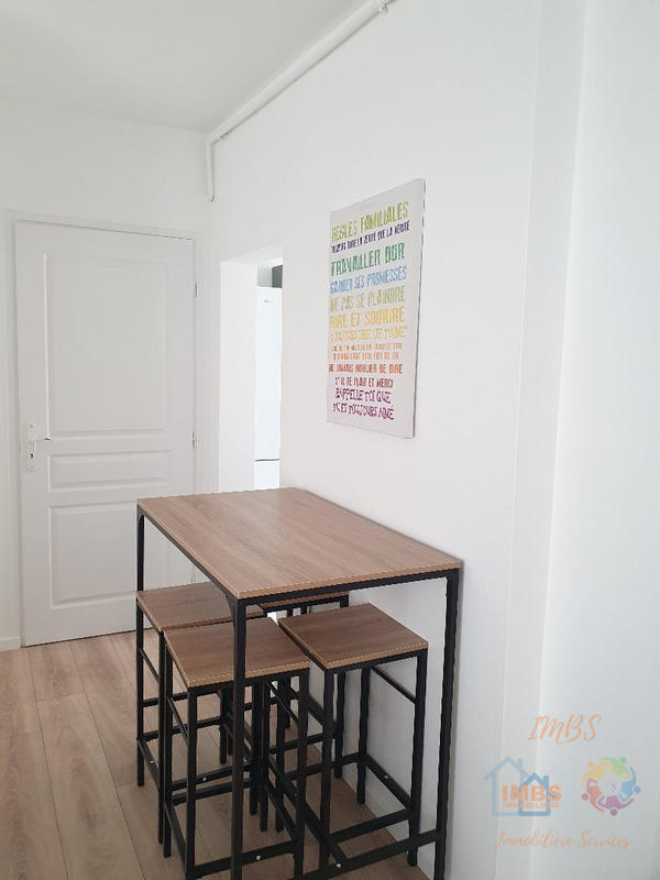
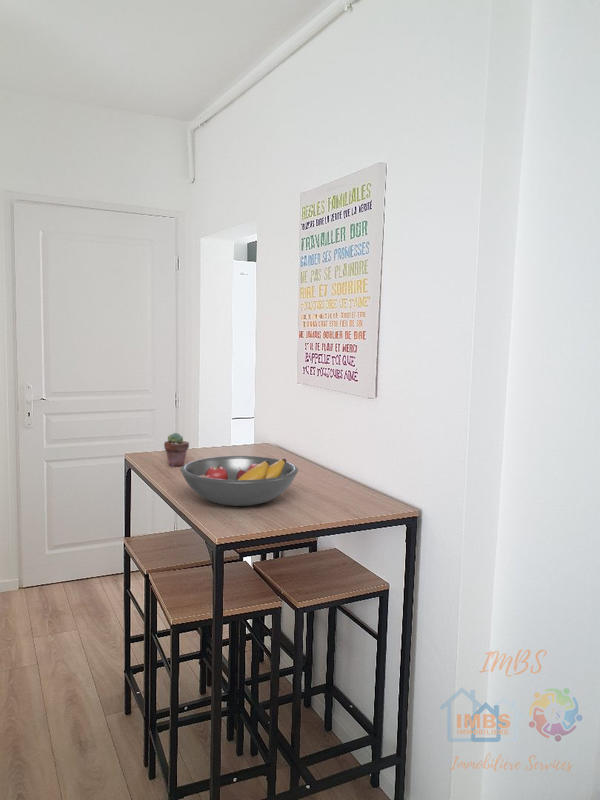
+ fruit bowl [180,455,299,507]
+ potted succulent [163,432,190,467]
